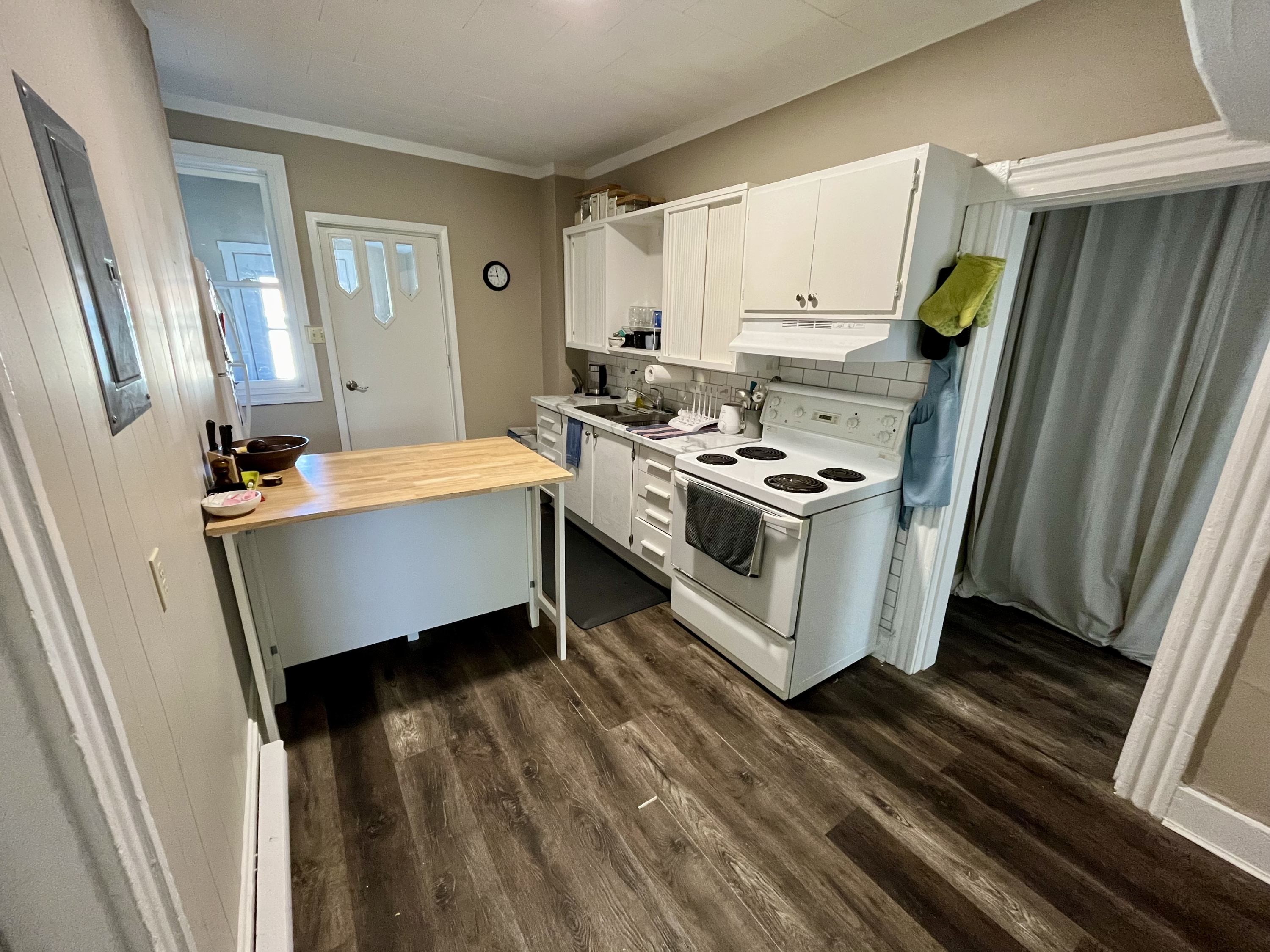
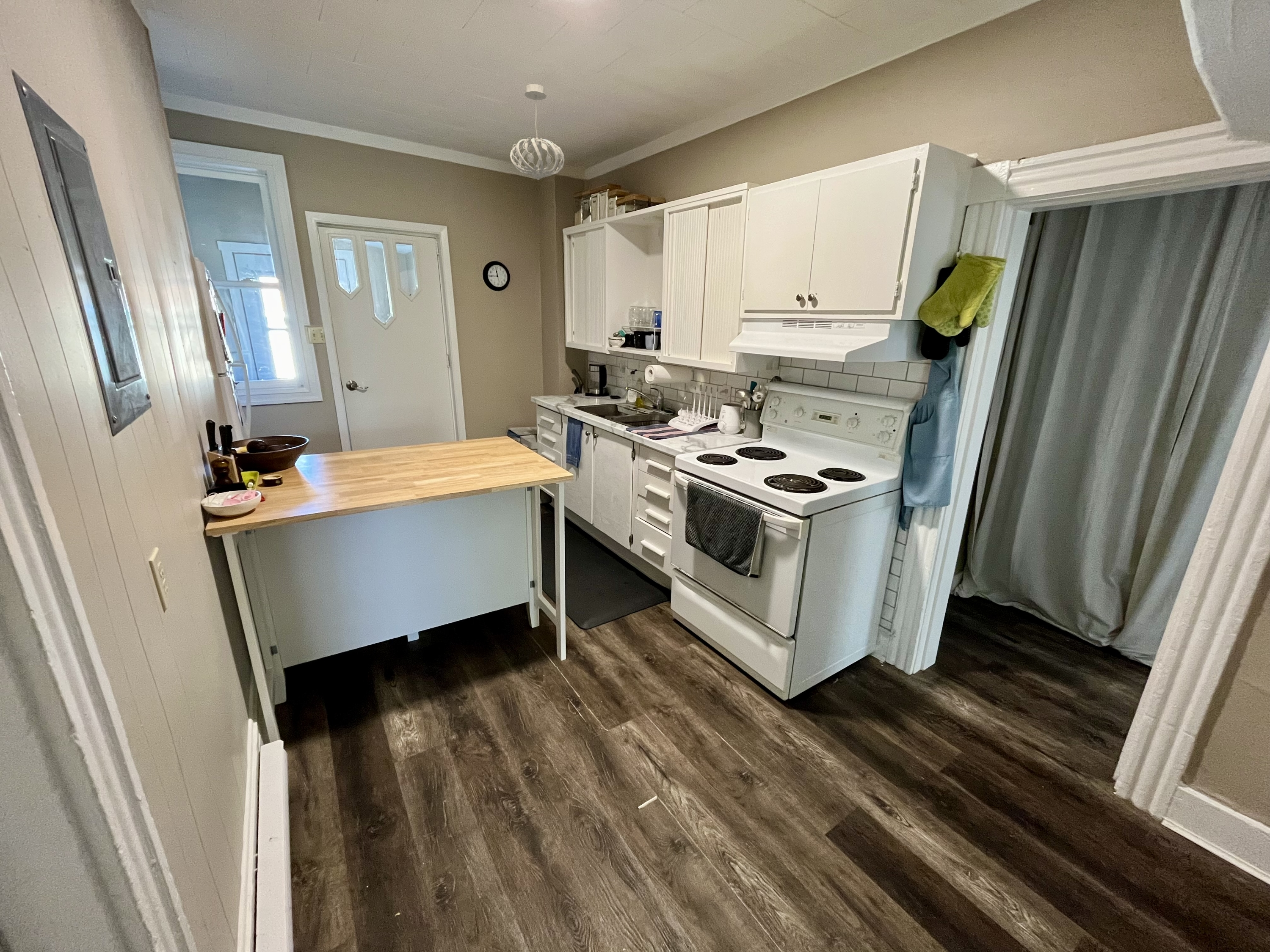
+ pendant light [510,84,565,180]
